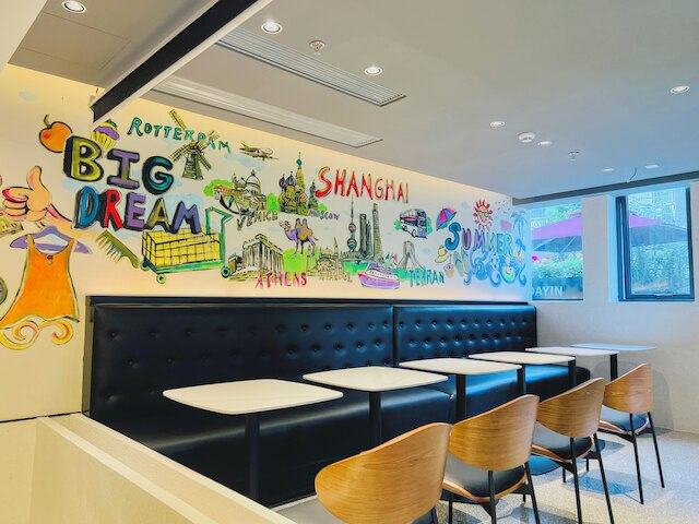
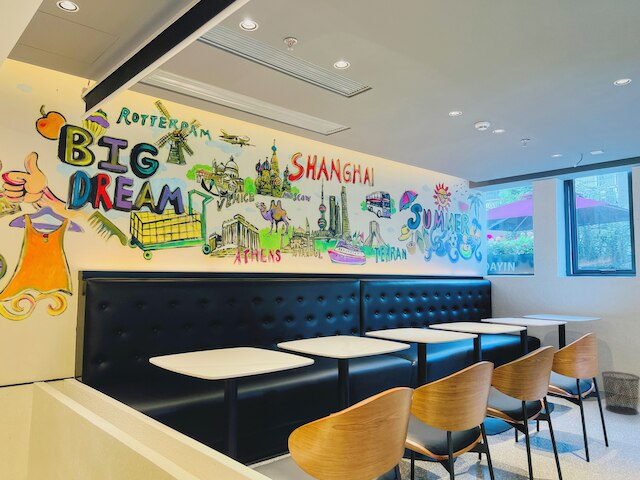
+ waste bin [600,371,640,416]
